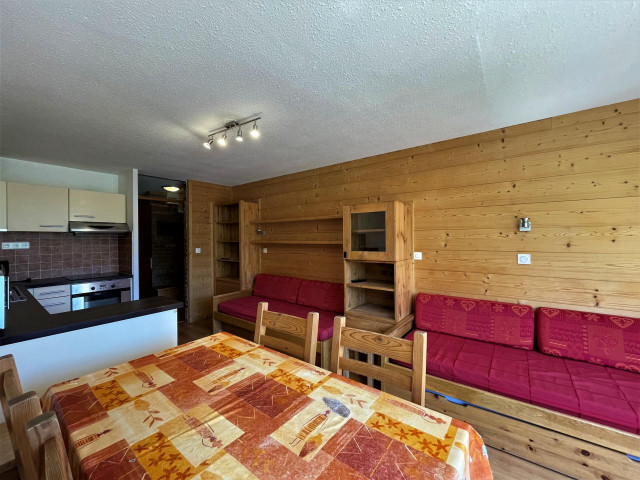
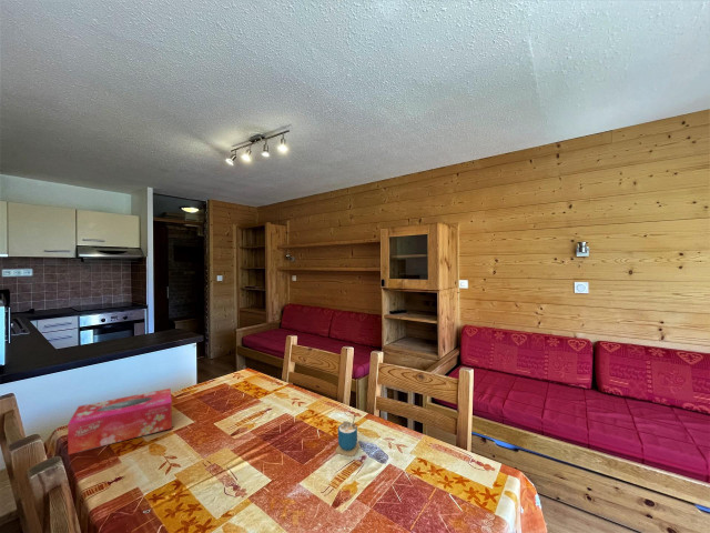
+ tissue box [67,388,173,455]
+ cup [335,413,361,457]
